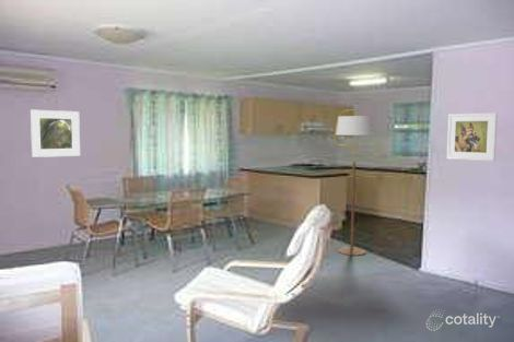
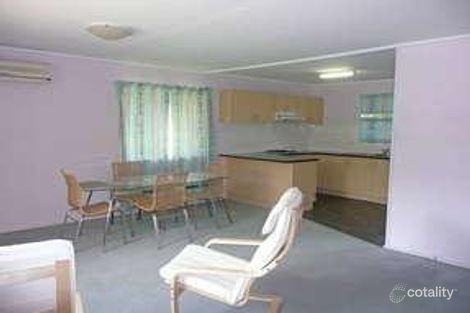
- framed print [446,111,499,162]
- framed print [30,108,81,158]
- floor lamp [332,108,376,257]
